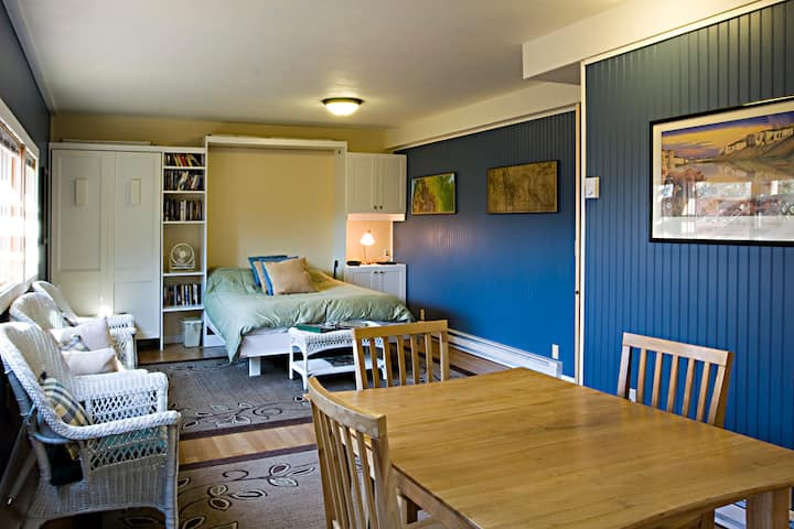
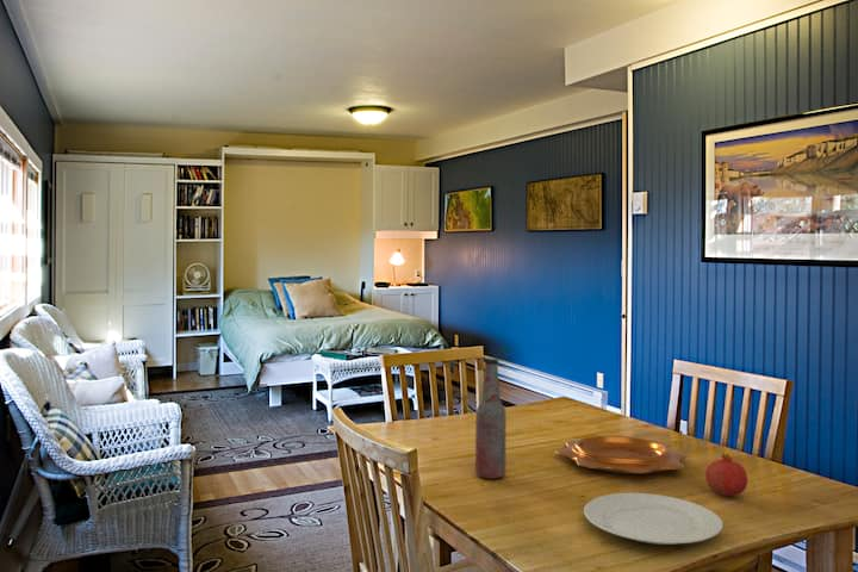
+ fruit [704,452,748,497]
+ chinaware [583,492,725,546]
+ decorative bowl [554,435,689,475]
+ bottle [474,358,506,480]
